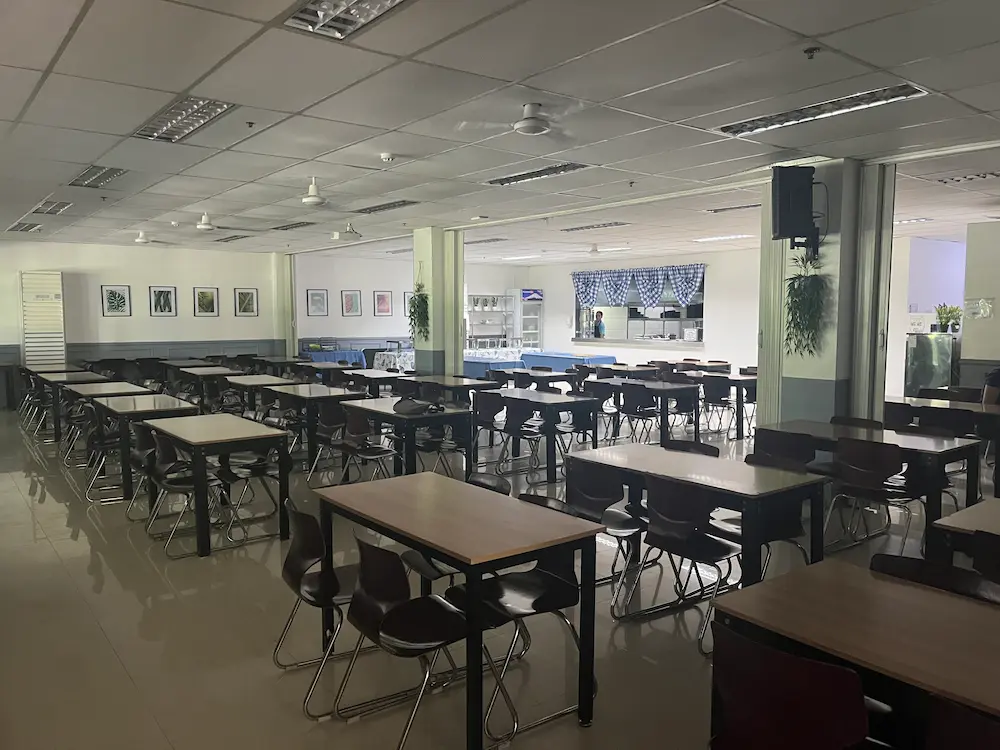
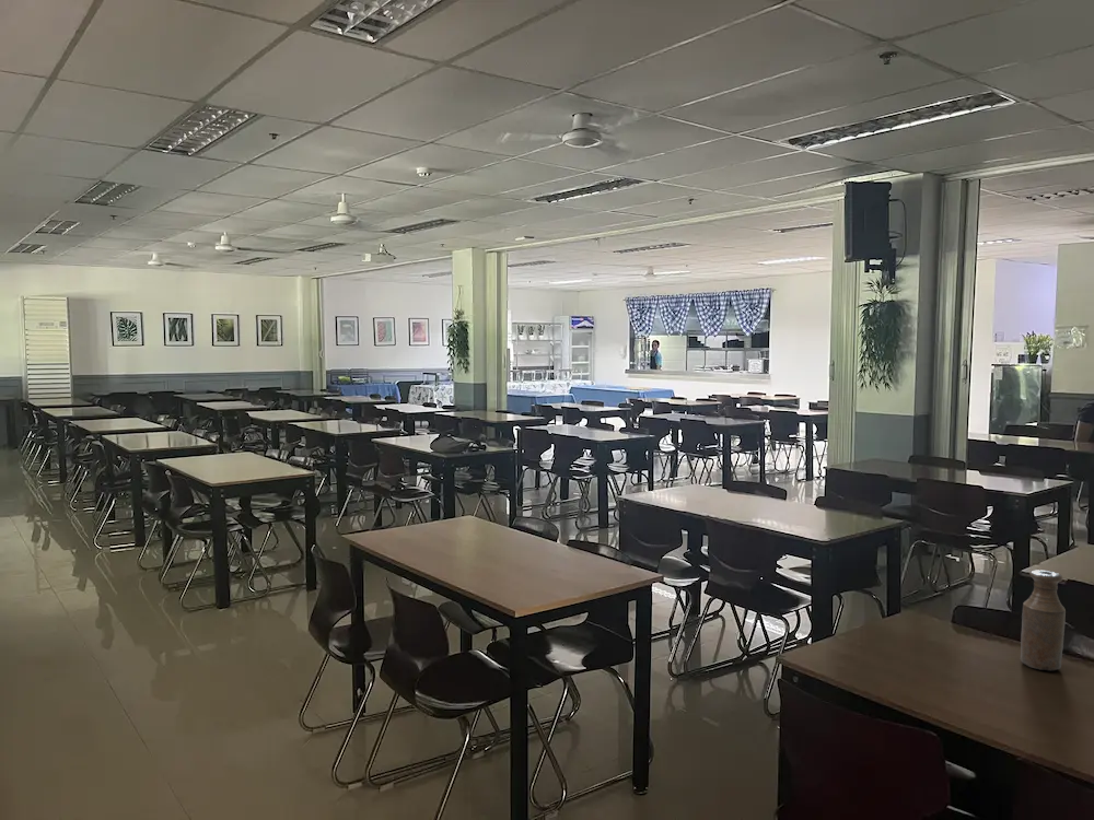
+ bottle [1020,570,1067,672]
